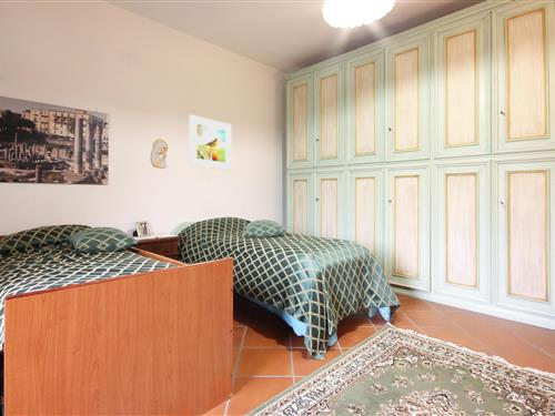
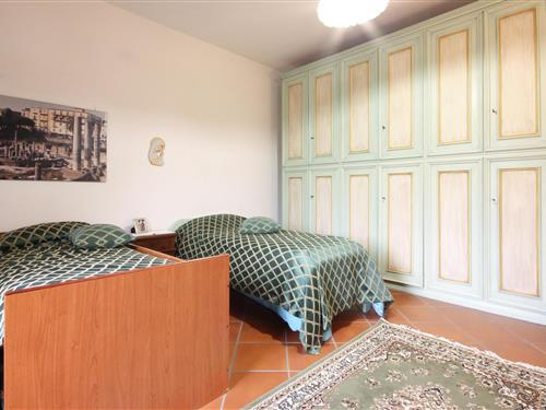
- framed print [188,113,233,172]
